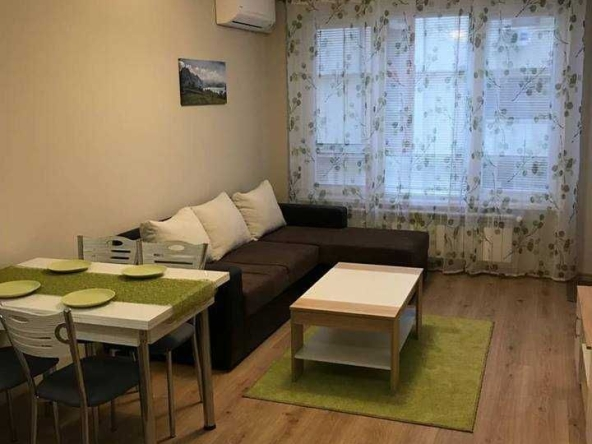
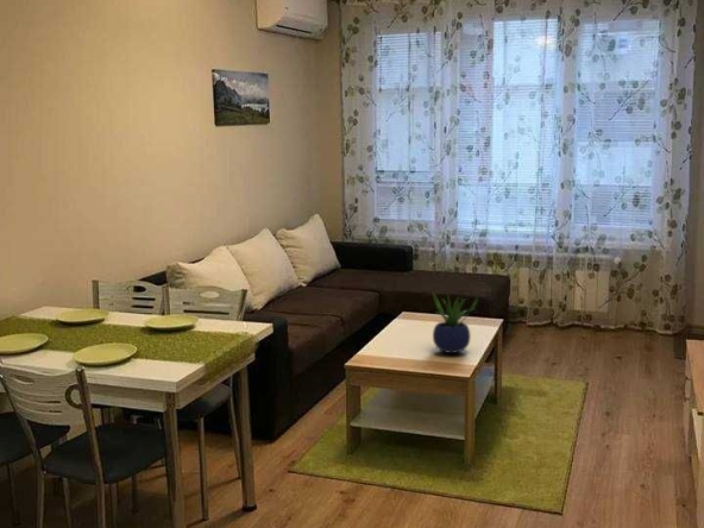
+ potted plant [430,290,479,354]
